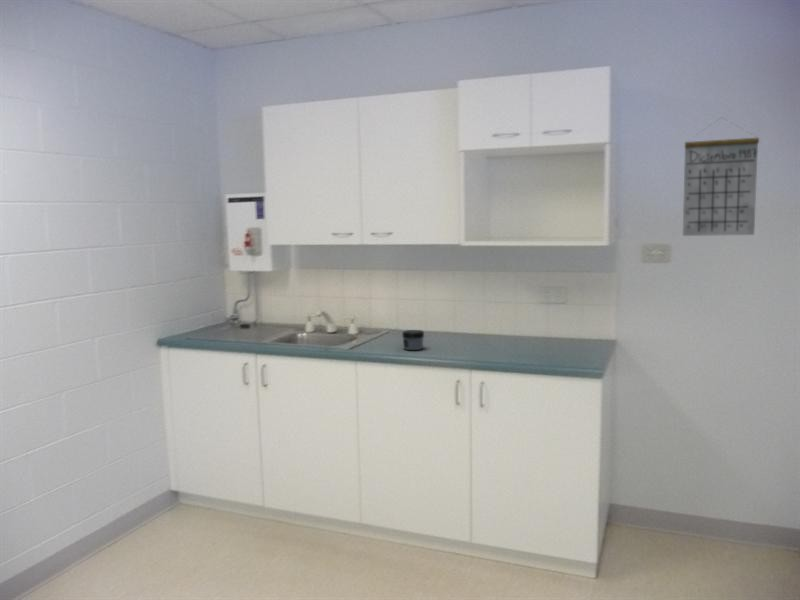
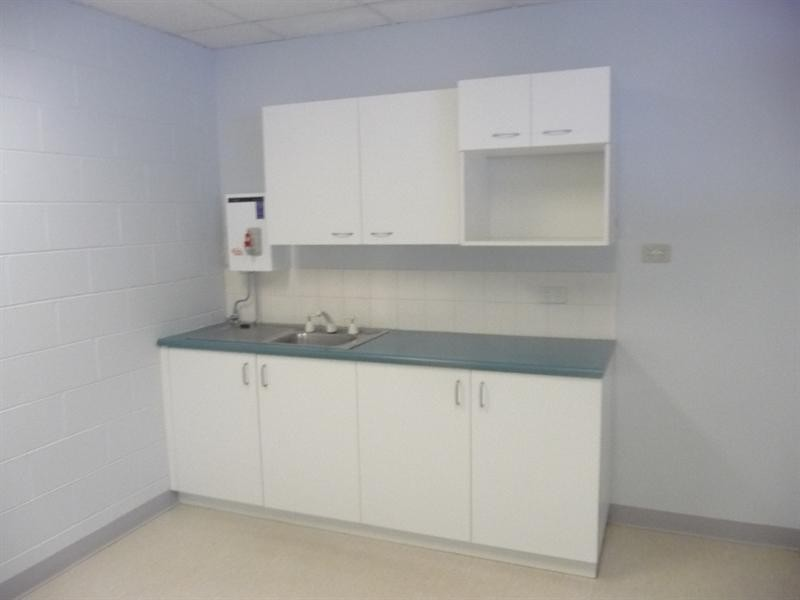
- jar [401,329,425,351]
- calendar [682,117,760,237]
